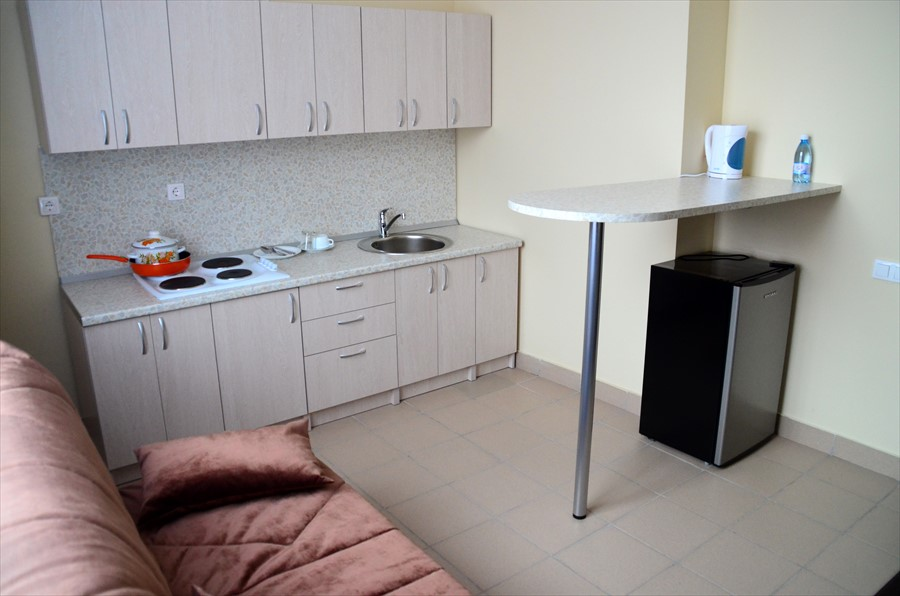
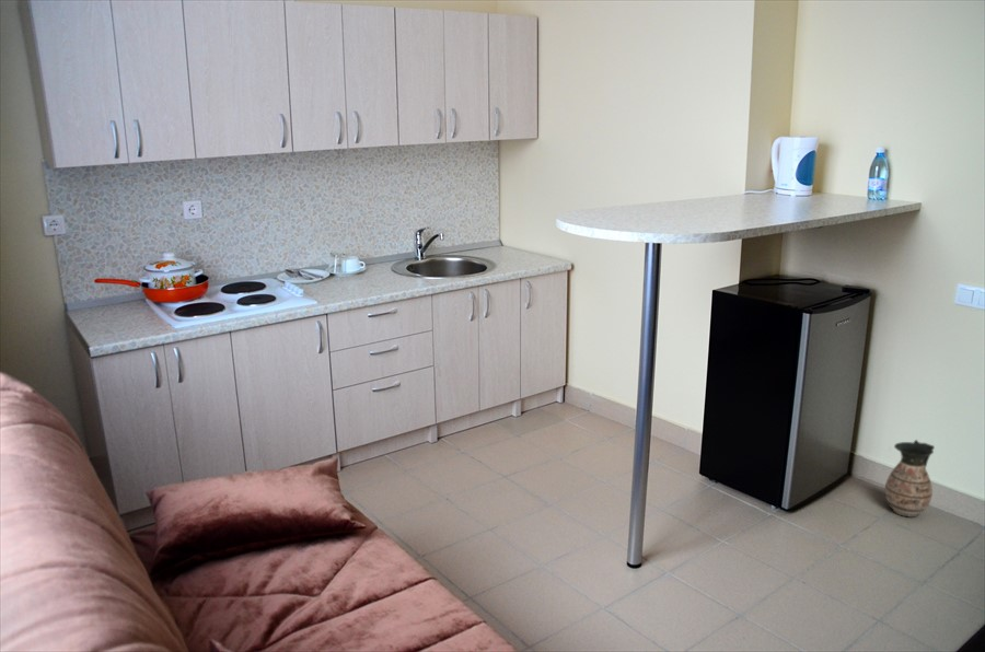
+ ceramic jug [884,439,936,519]
